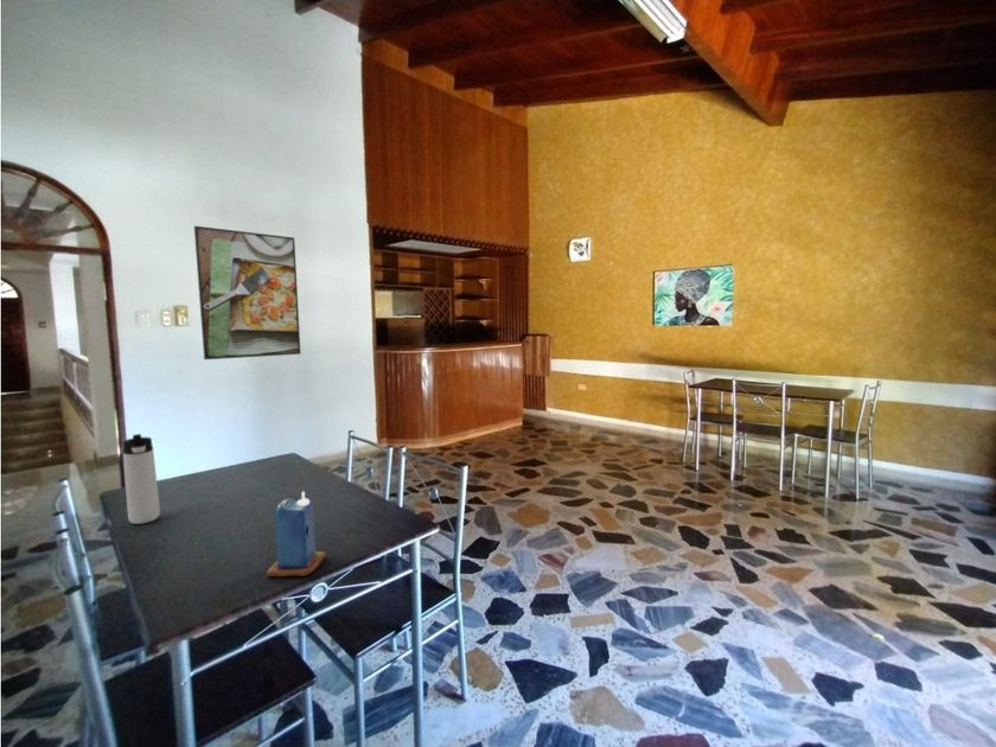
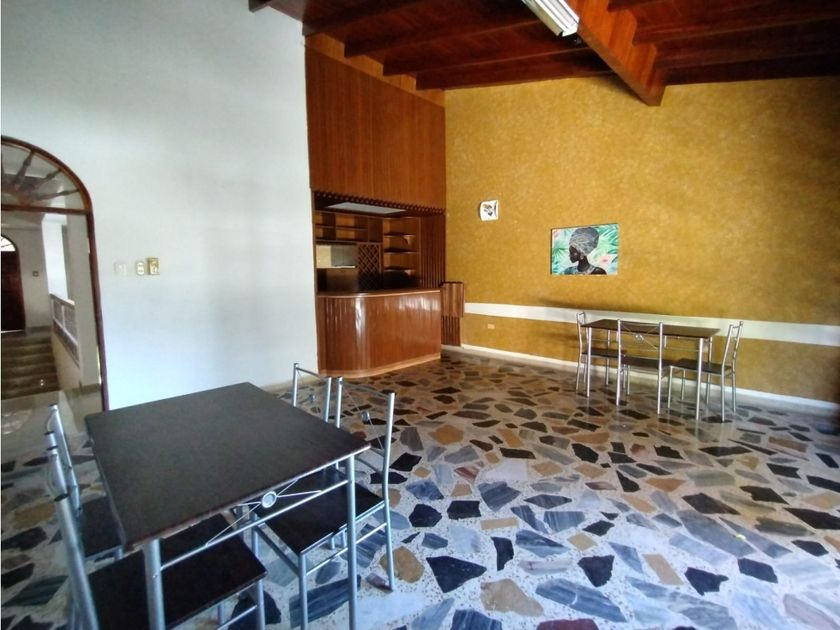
- thermos bottle [122,433,161,525]
- candle [266,491,327,577]
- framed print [193,225,301,360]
